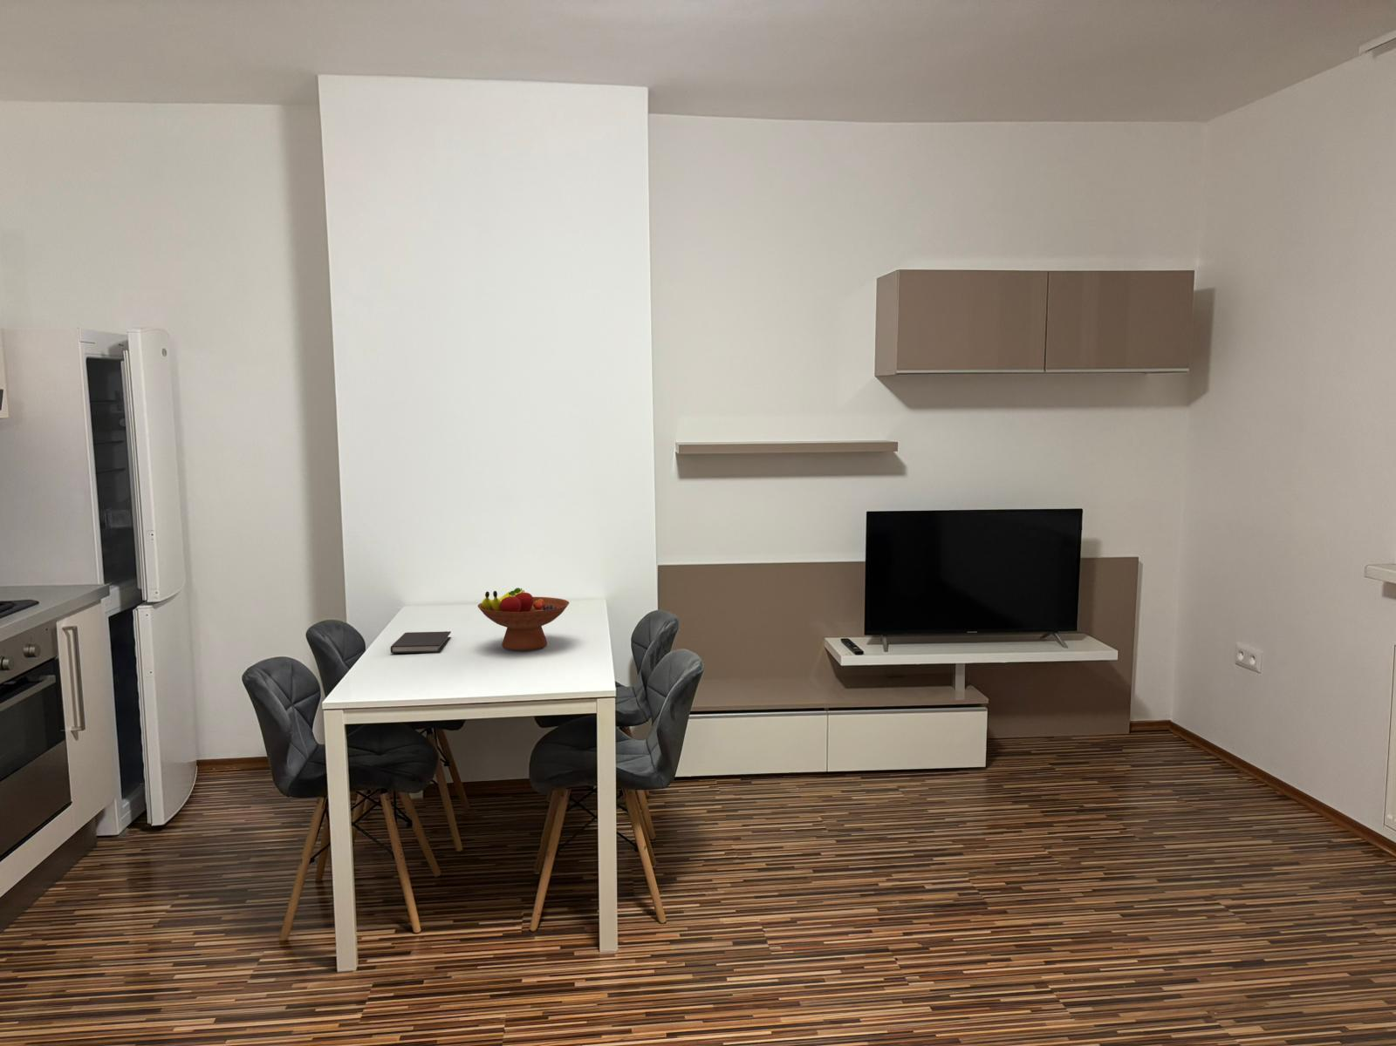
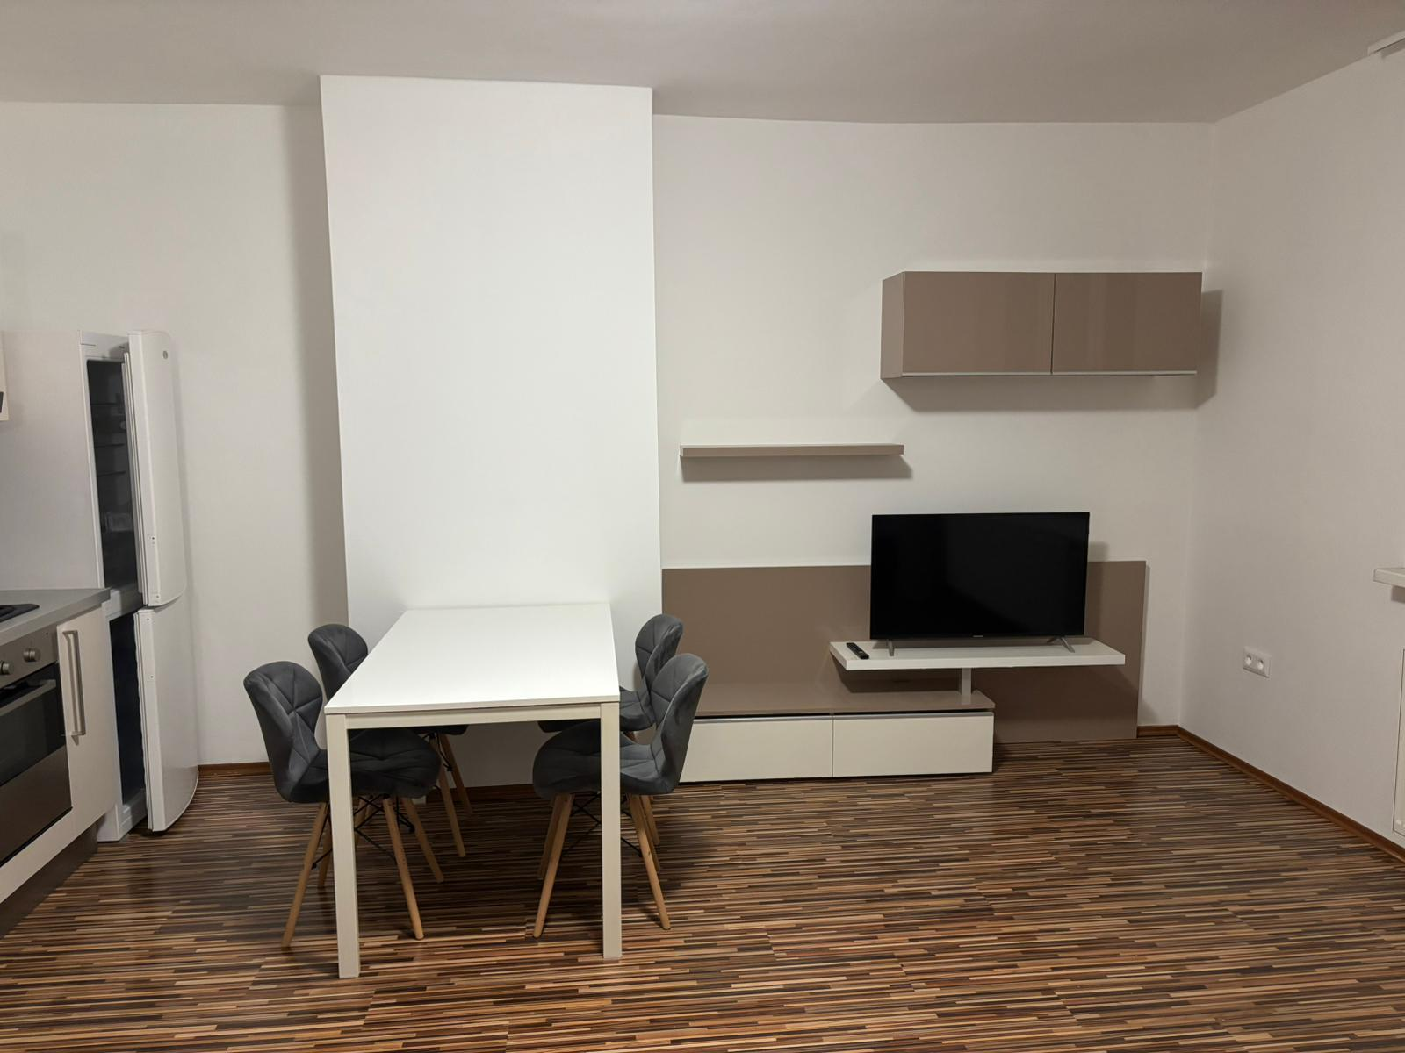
- fruit bowl [476,587,569,652]
- diary [389,631,452,654]
